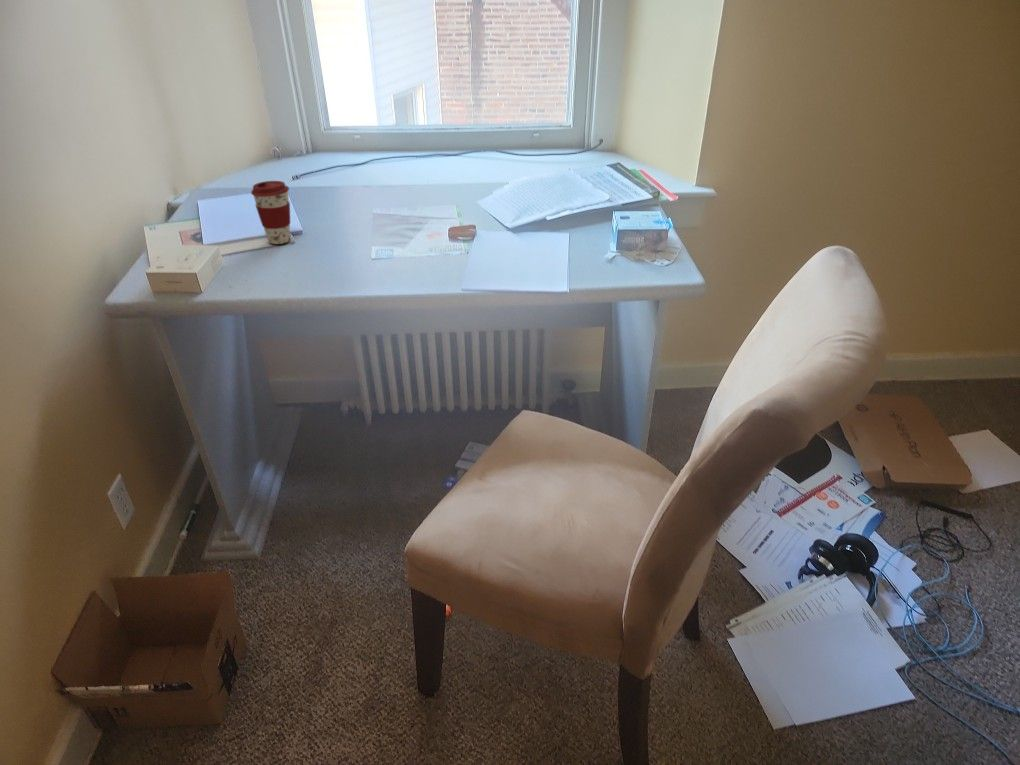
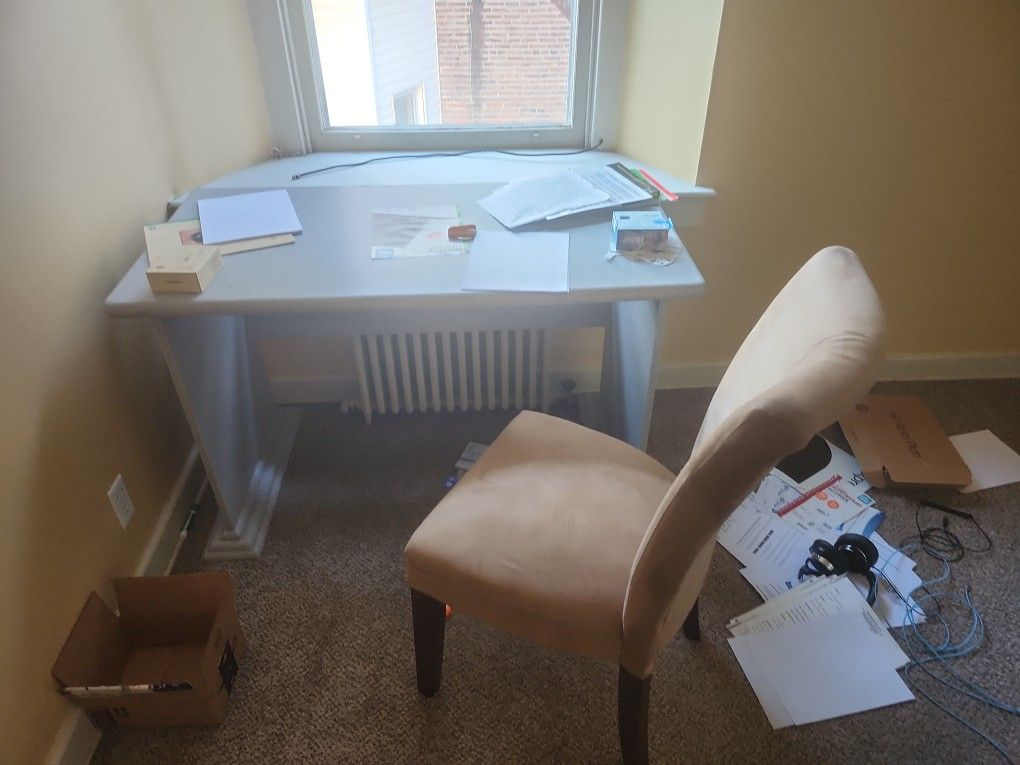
- coffee cup [250,180,291,245]
